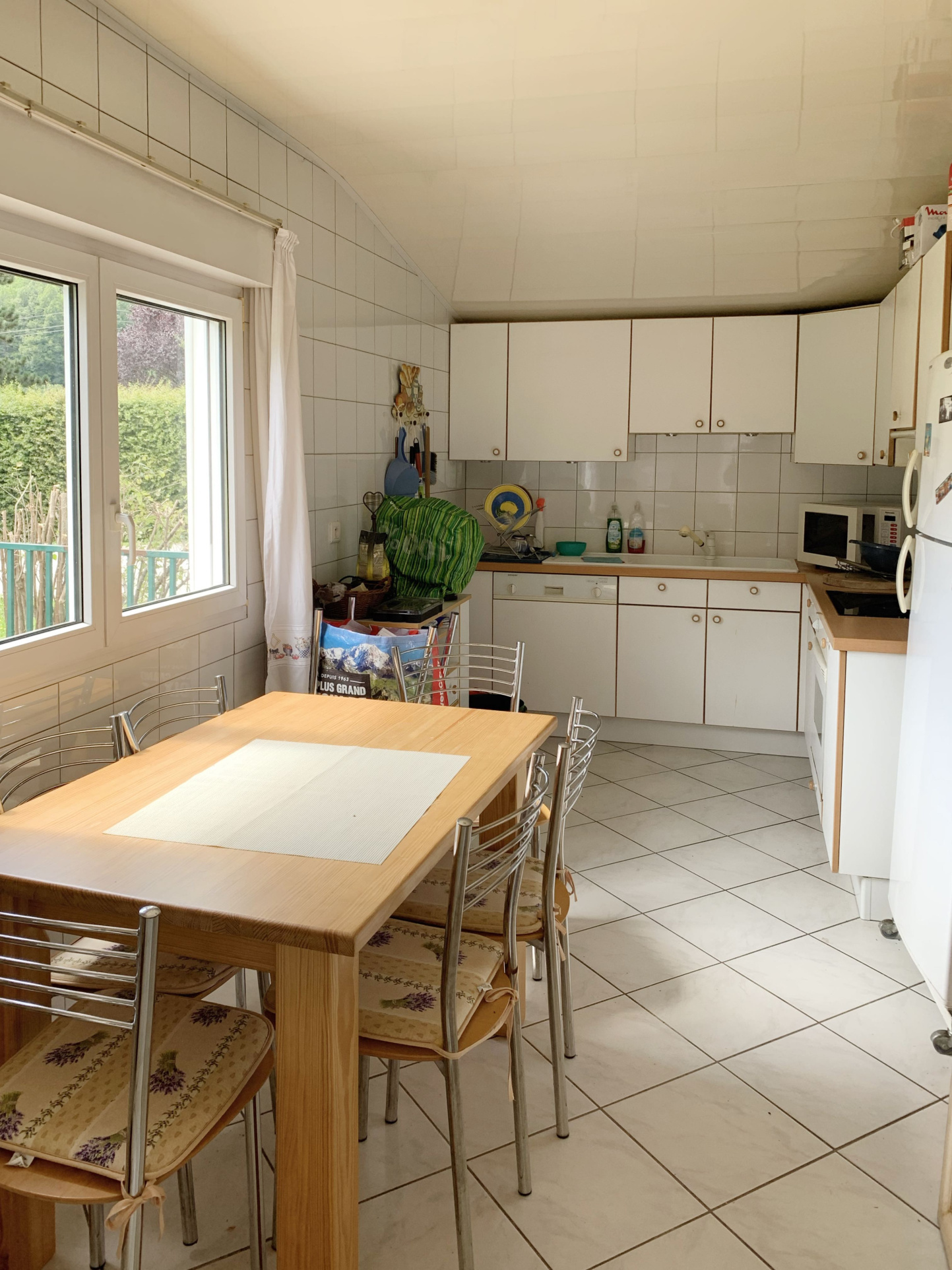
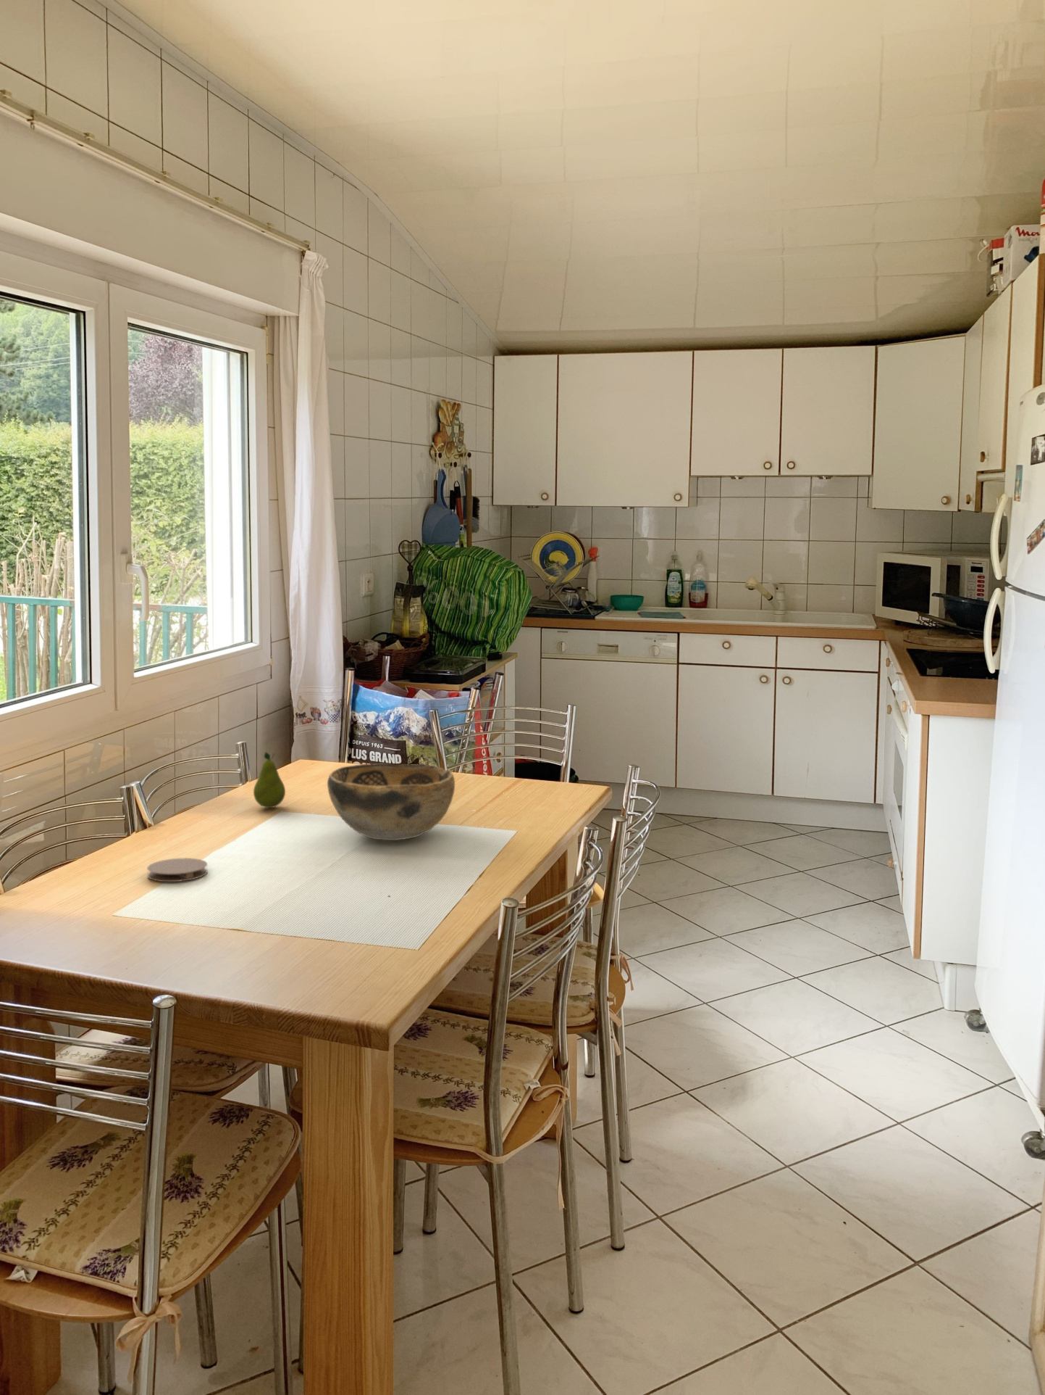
+ fruit [252,751,286,808]
+ coaster [146,857,209,882]
+ decorative bowl [327,762,456,841]
